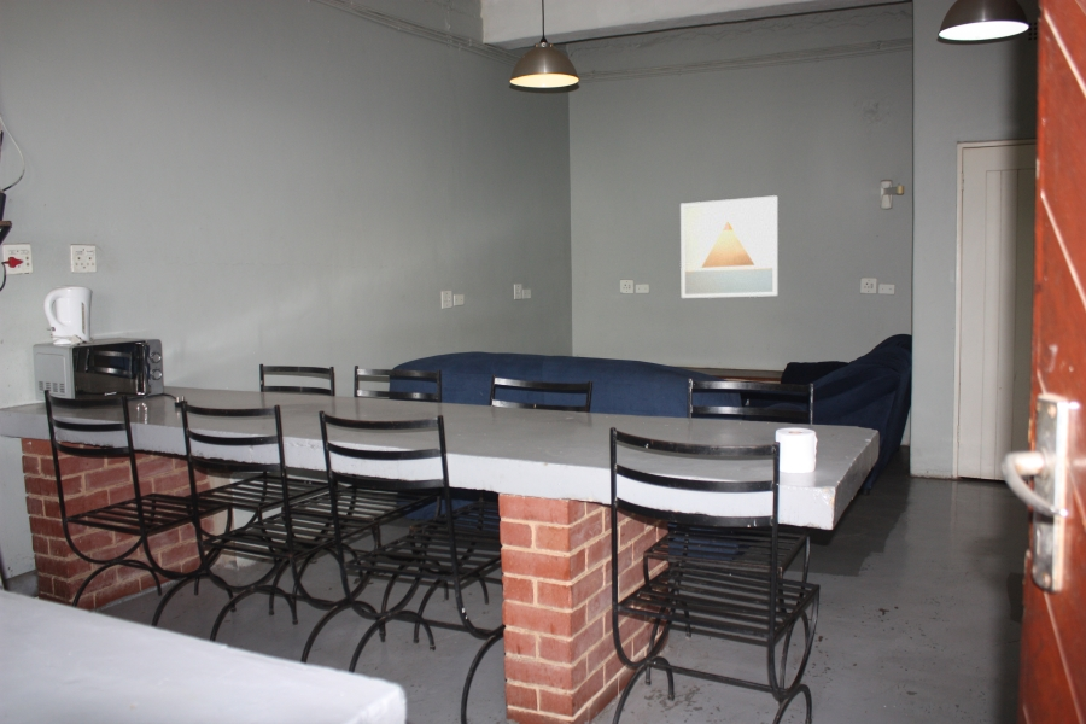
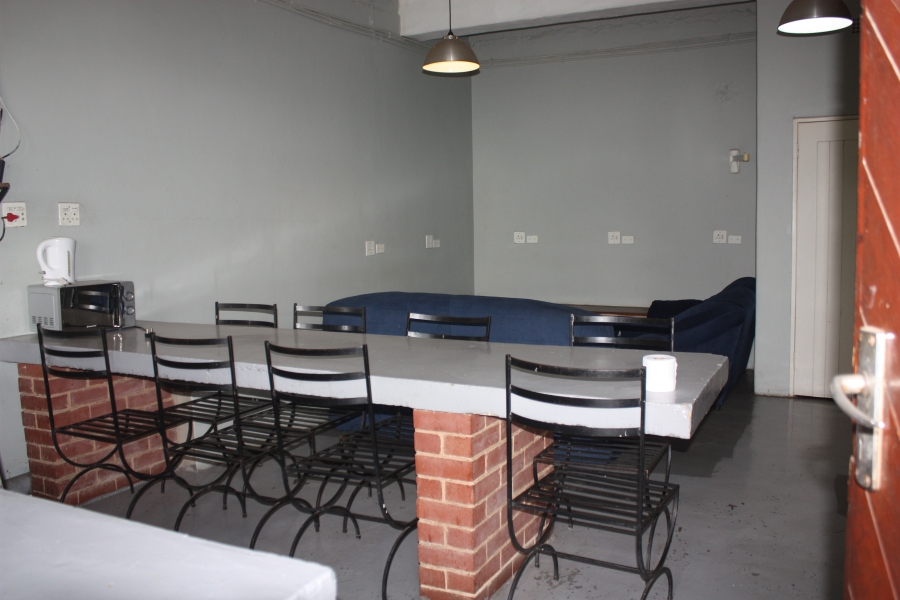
- wall art [679,194,780,299]
